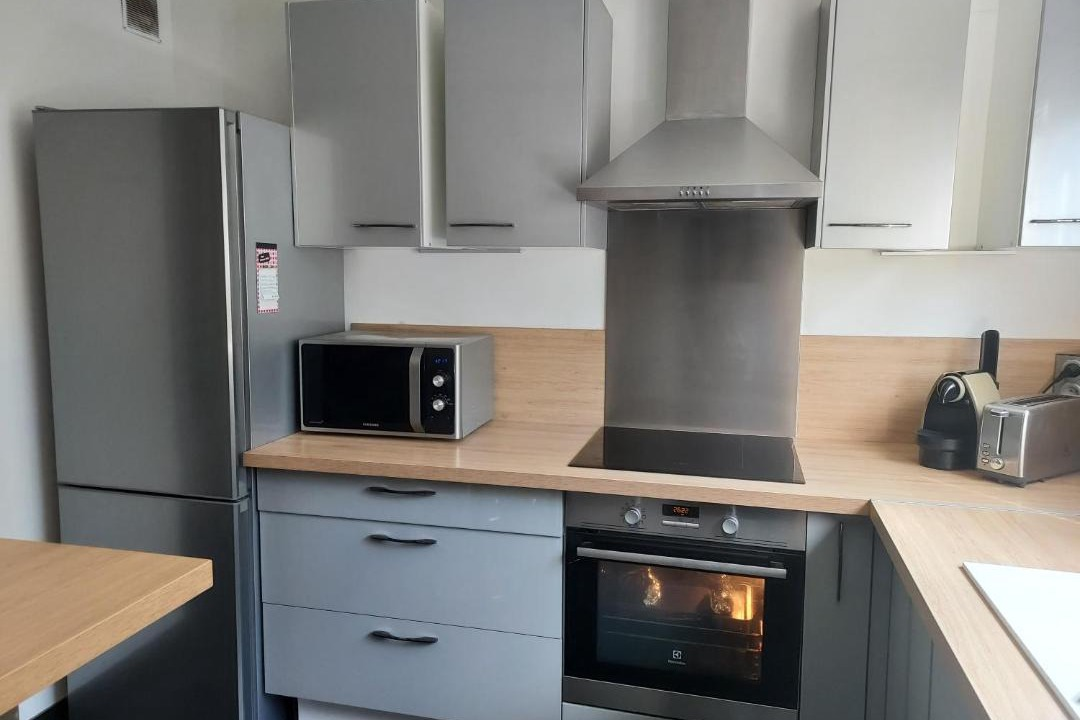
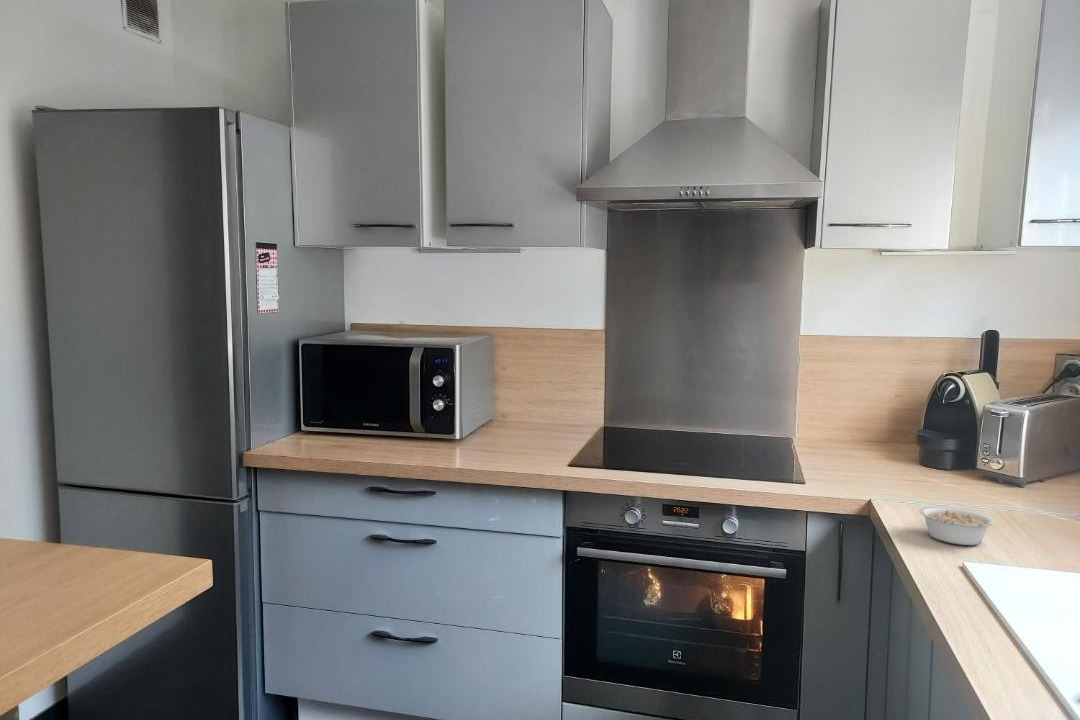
+ legume [918,506,996,546]
